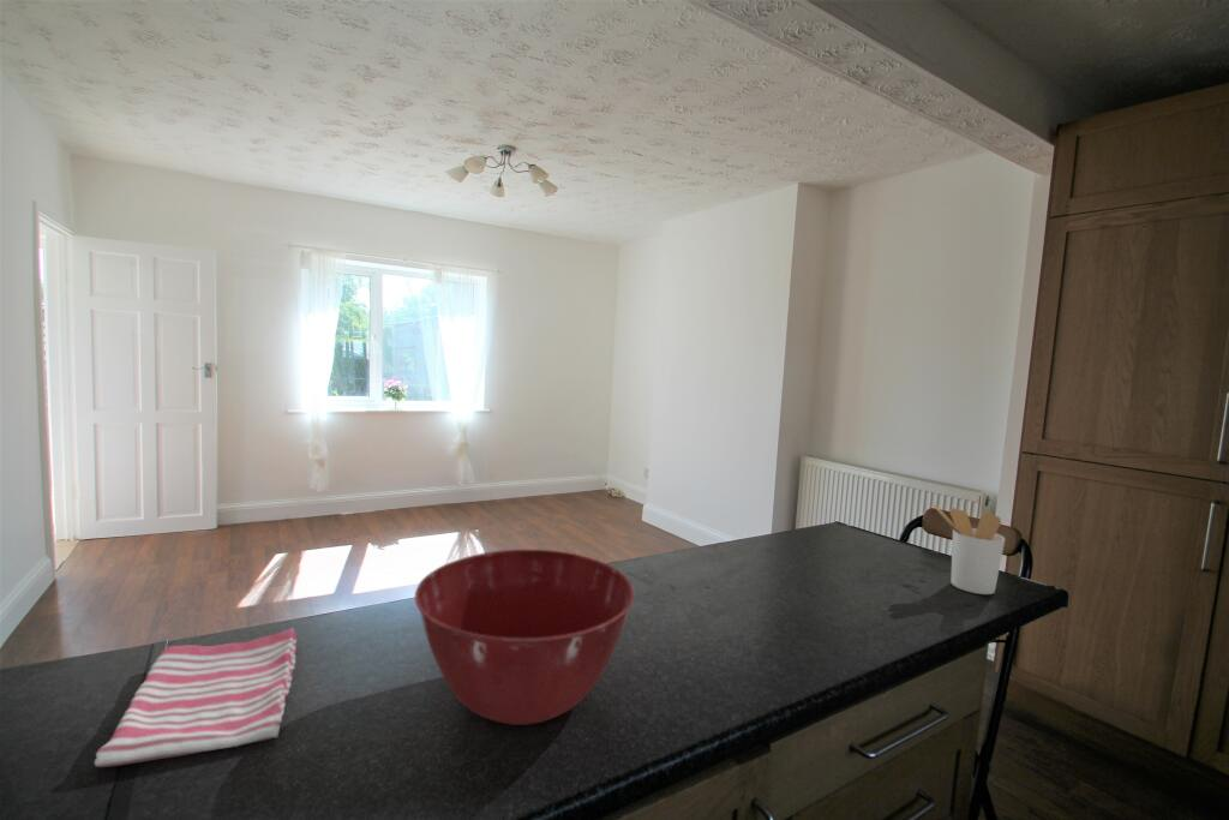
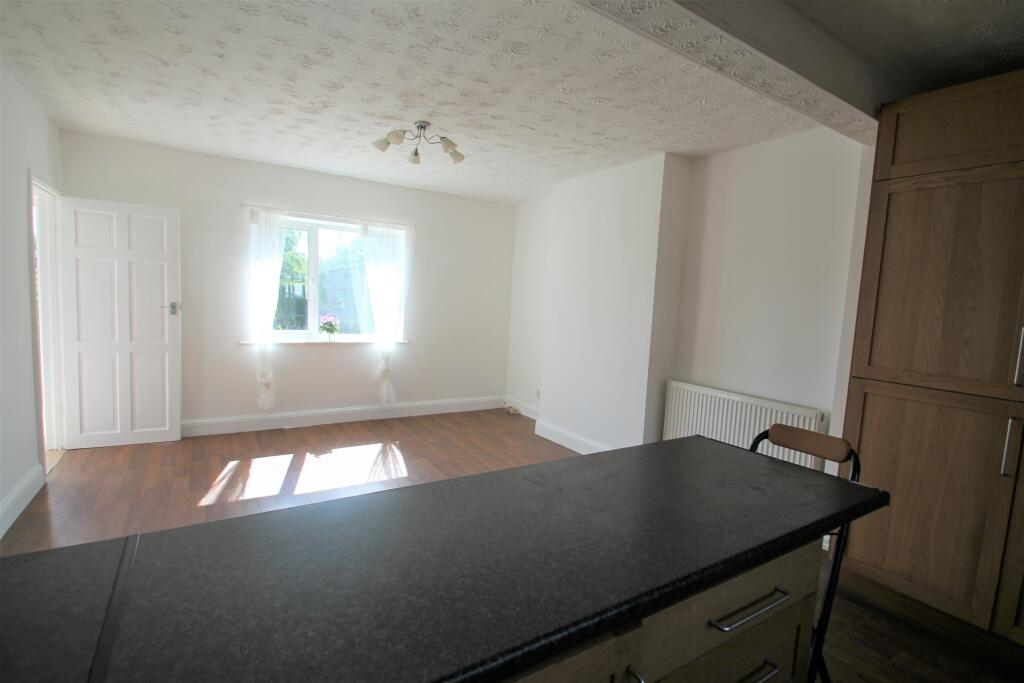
- utensil holder [933,503,1006,595]
- dish towel [94,628,298,768]
- mixing bowl [414,549,636,726]
